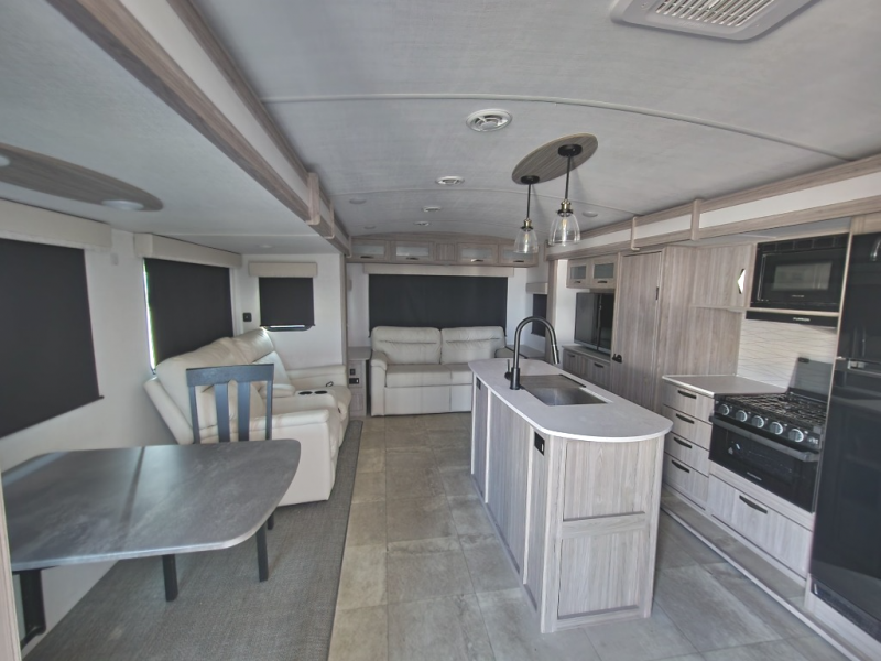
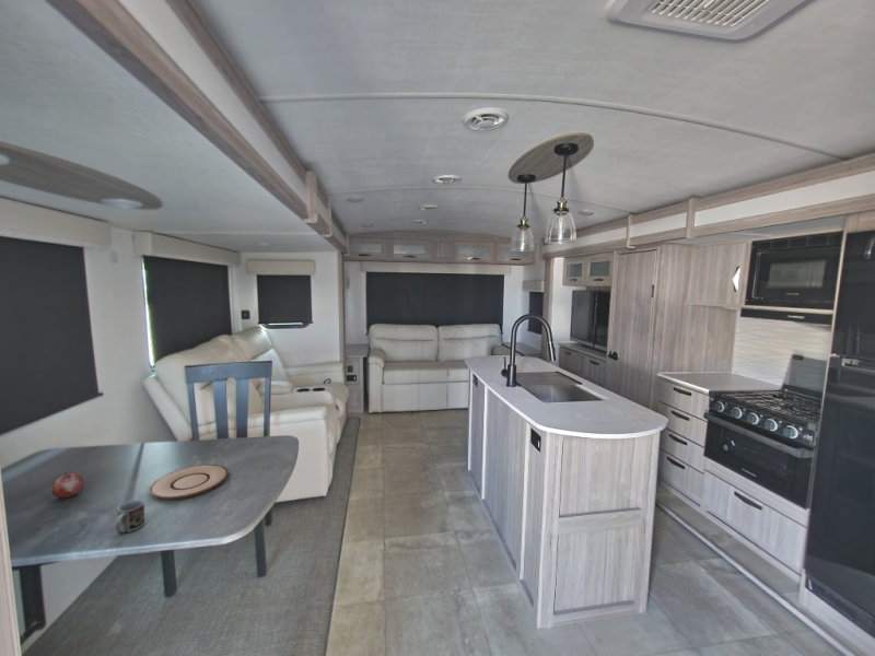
+ fruit [50,471,85,500]
+ cup [115,499,145,535]
+ plate [148,464,230,501]
